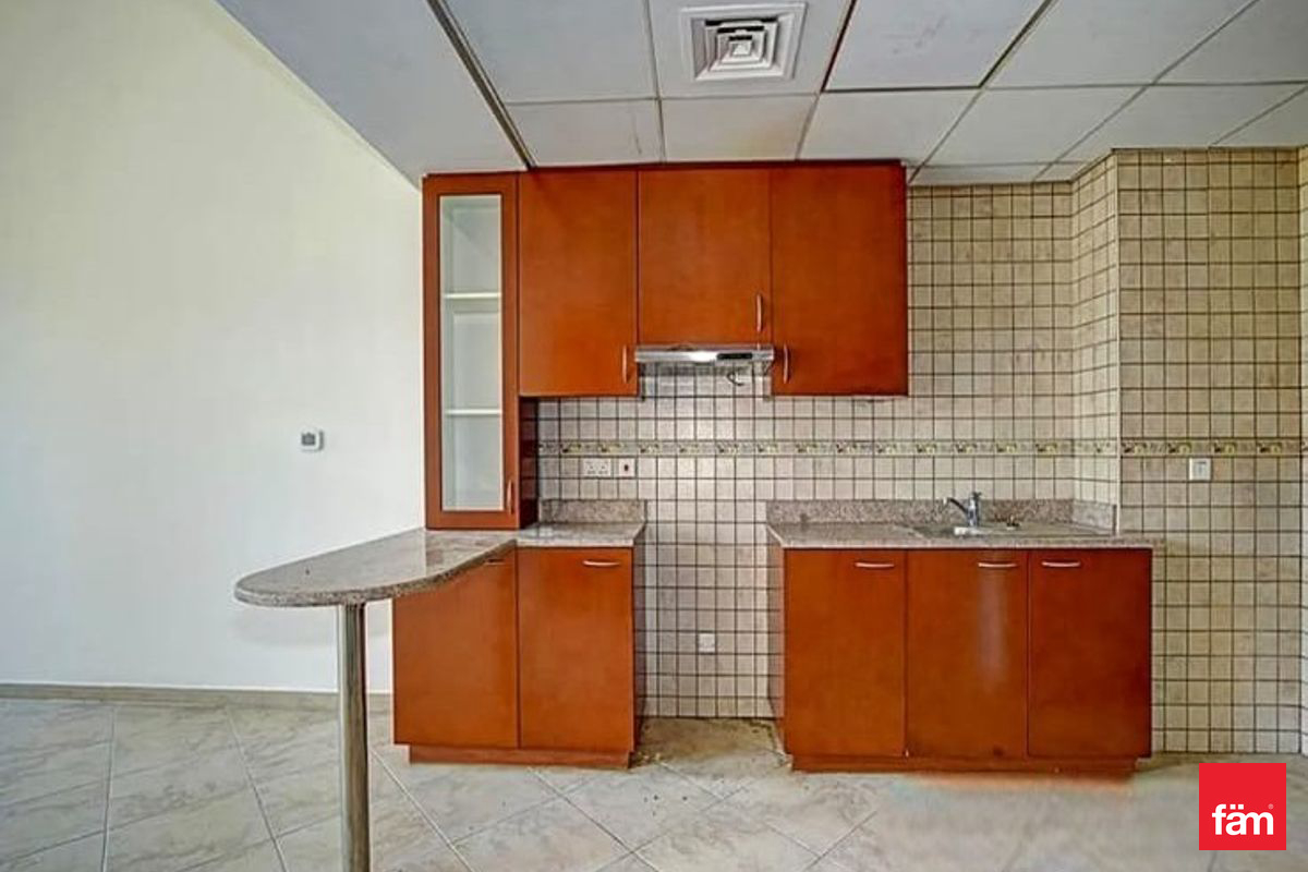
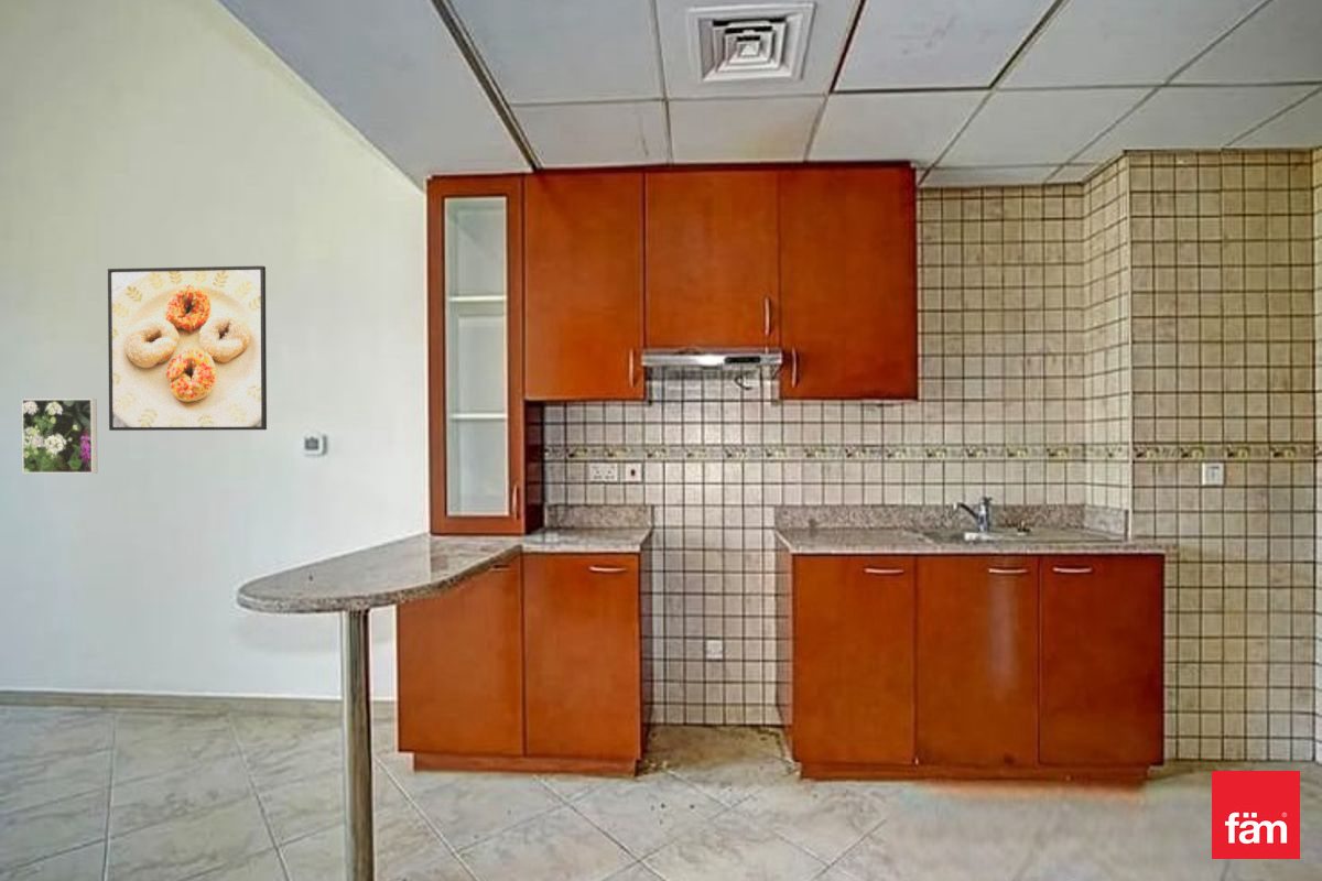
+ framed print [21,398,98,475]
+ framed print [107,265,268,432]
